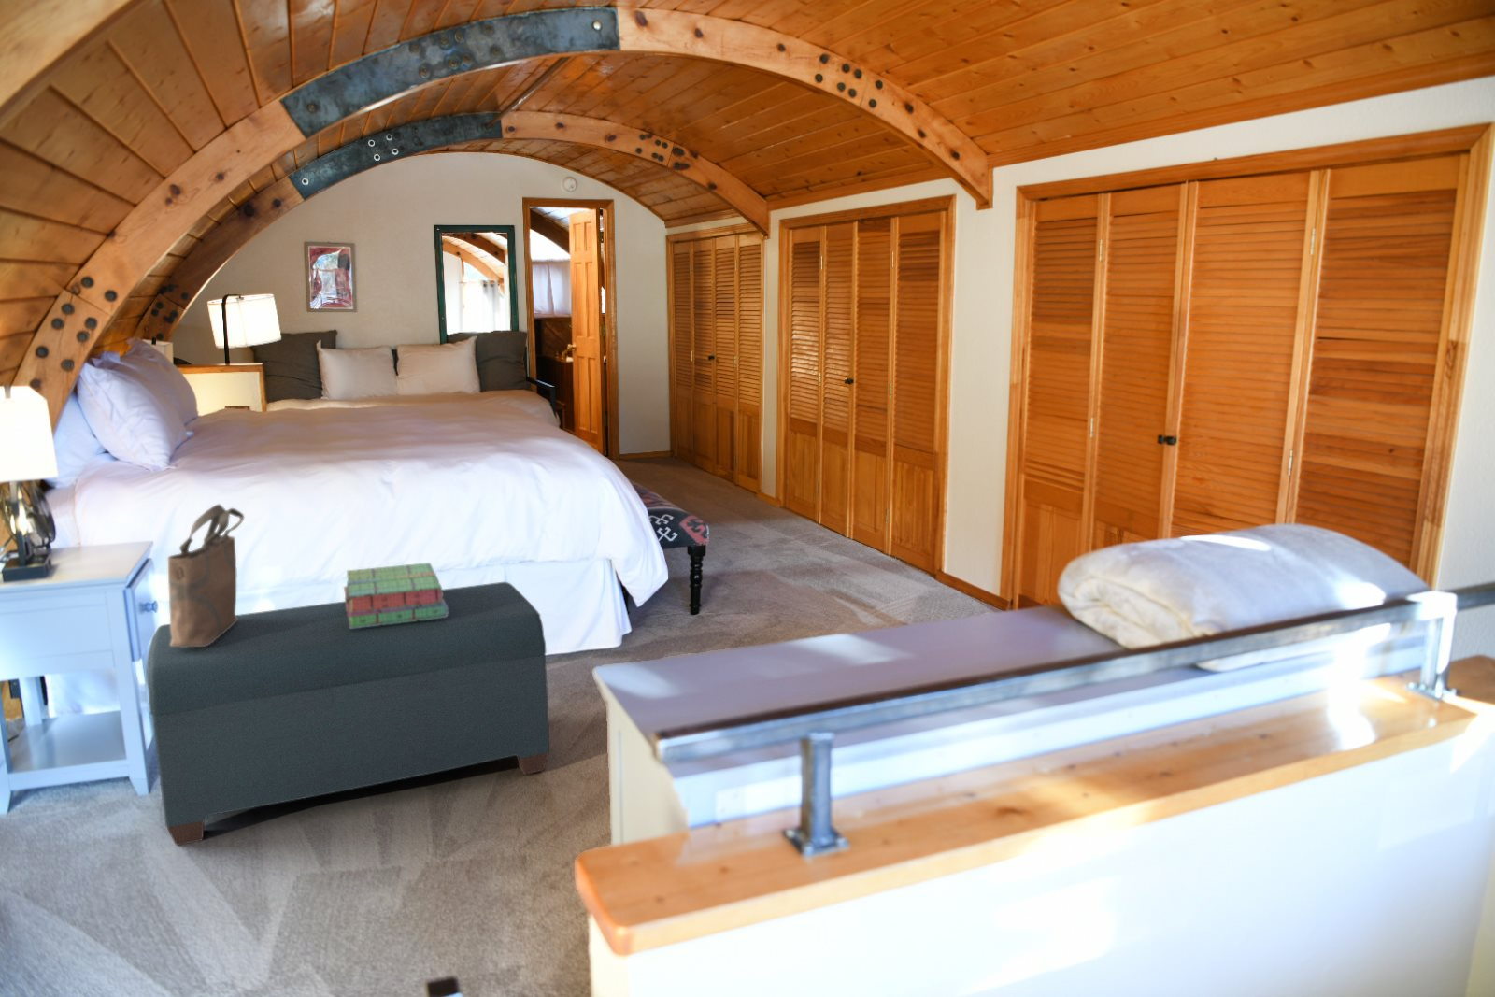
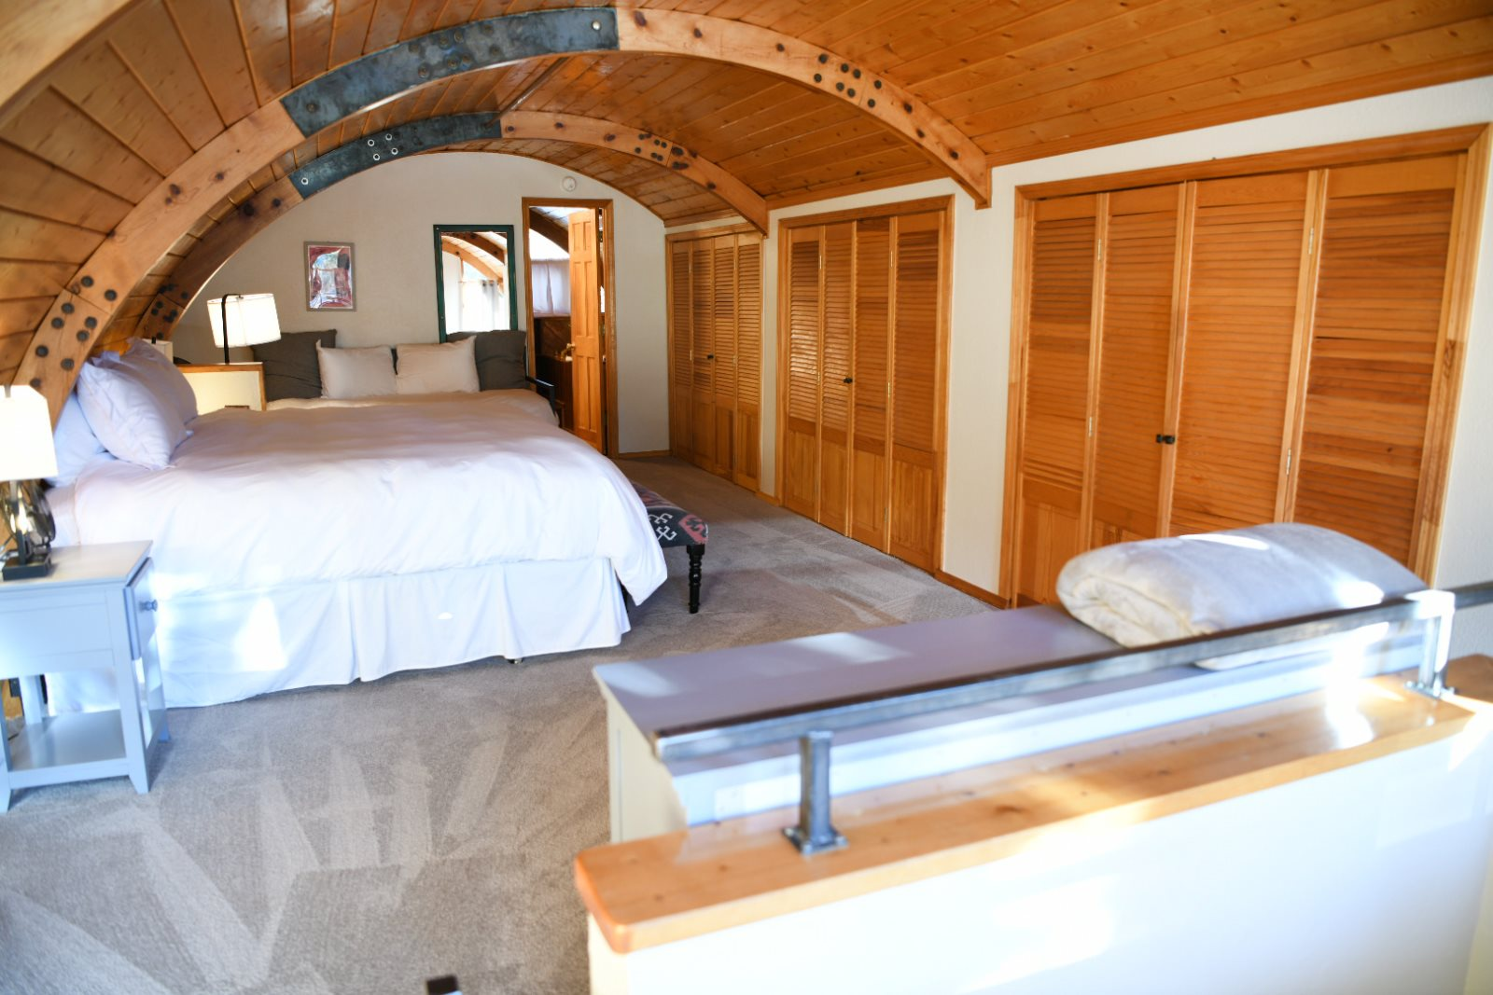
- tote bag [167,503,245,648]
- bench [145,581,551,847]
- stack of books [343,562,448,629]
